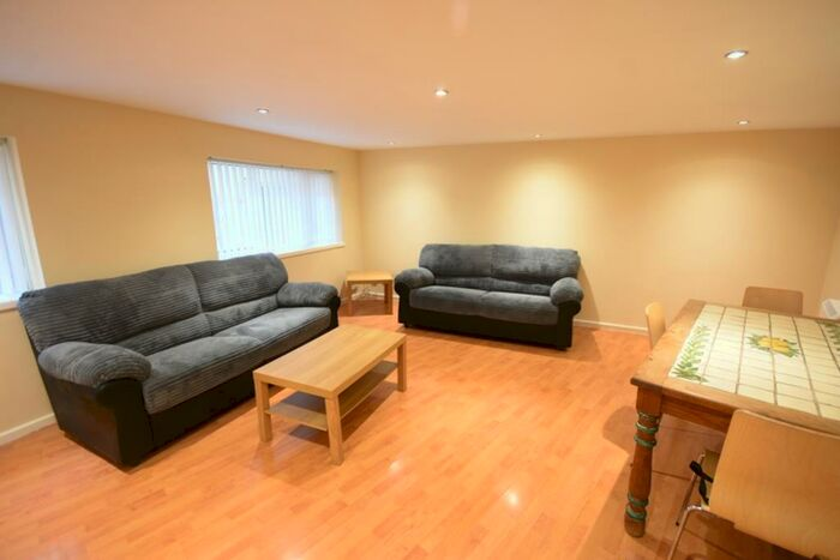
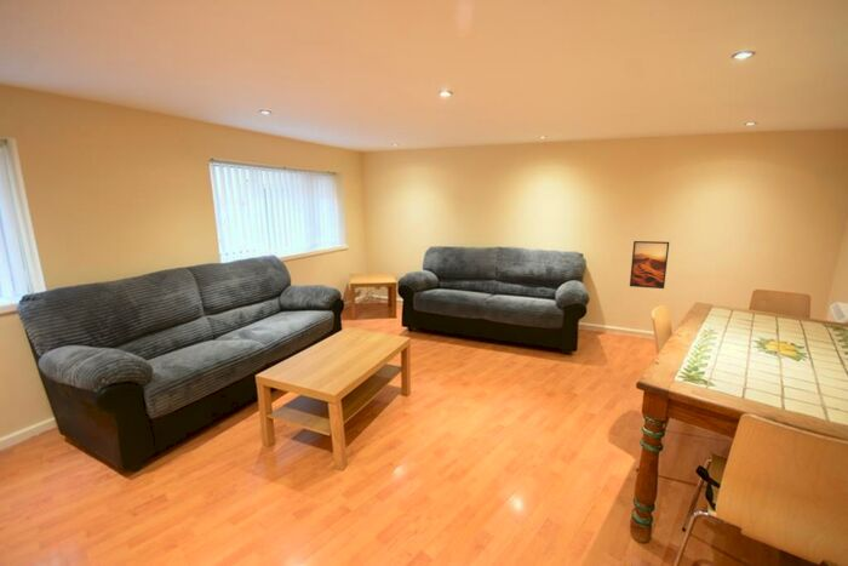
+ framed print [629,240,670,290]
